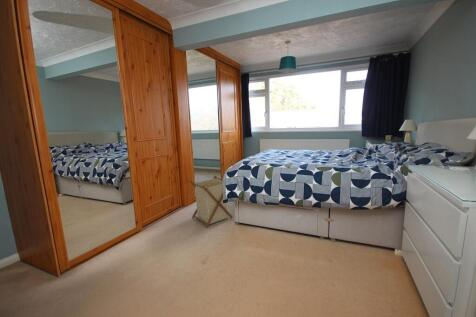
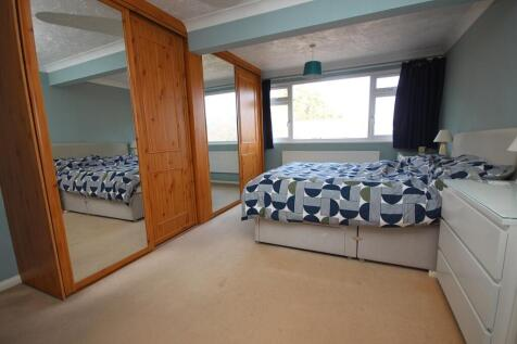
- laundry basket [189,175,233,229]
